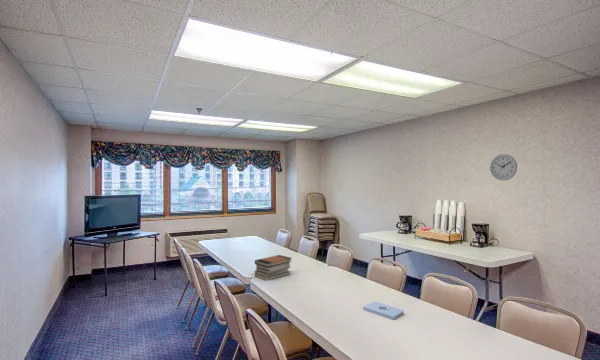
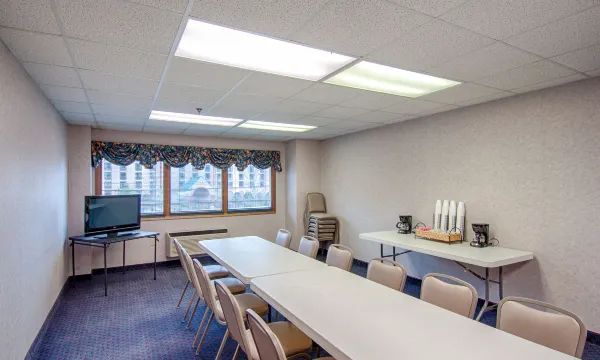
- notepad [362,301,405,320]
- wall clock [489,153,518,181]
- book stack [254,254,293,281]
